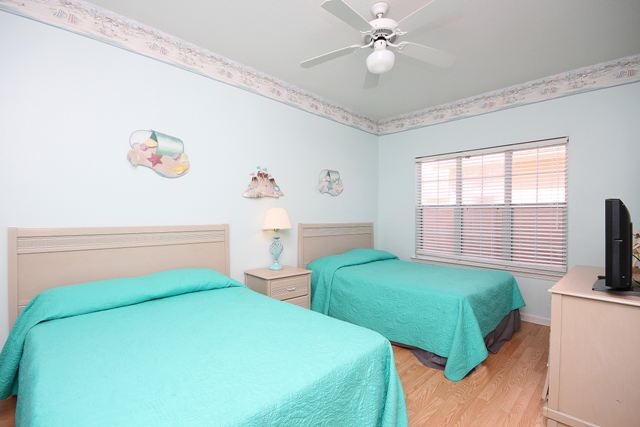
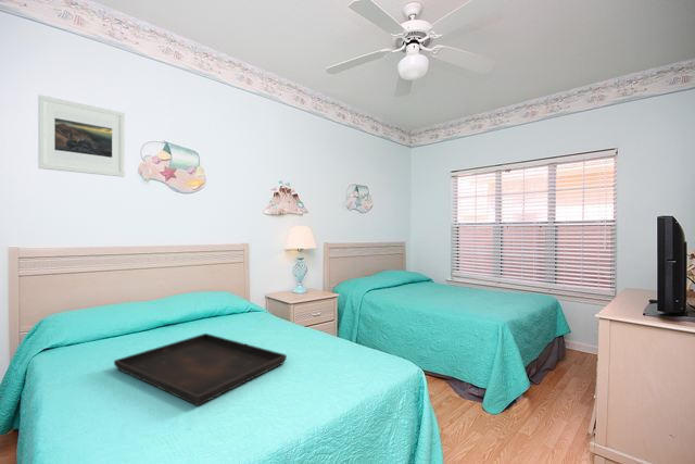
+ serving tray [113,333,288,406]
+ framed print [37,93,126,178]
